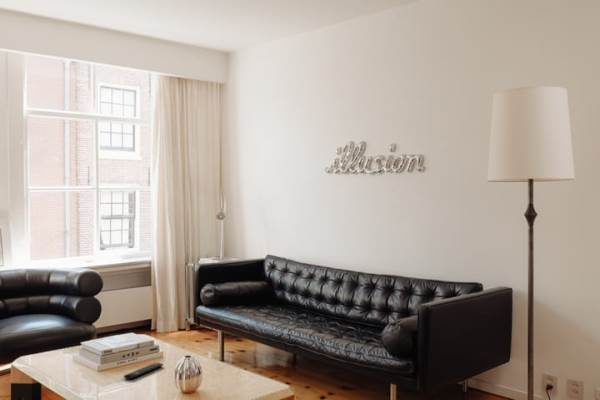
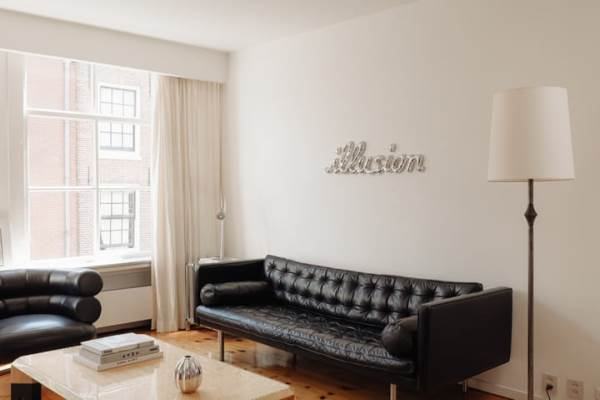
- remote control [123,362,164,380]
